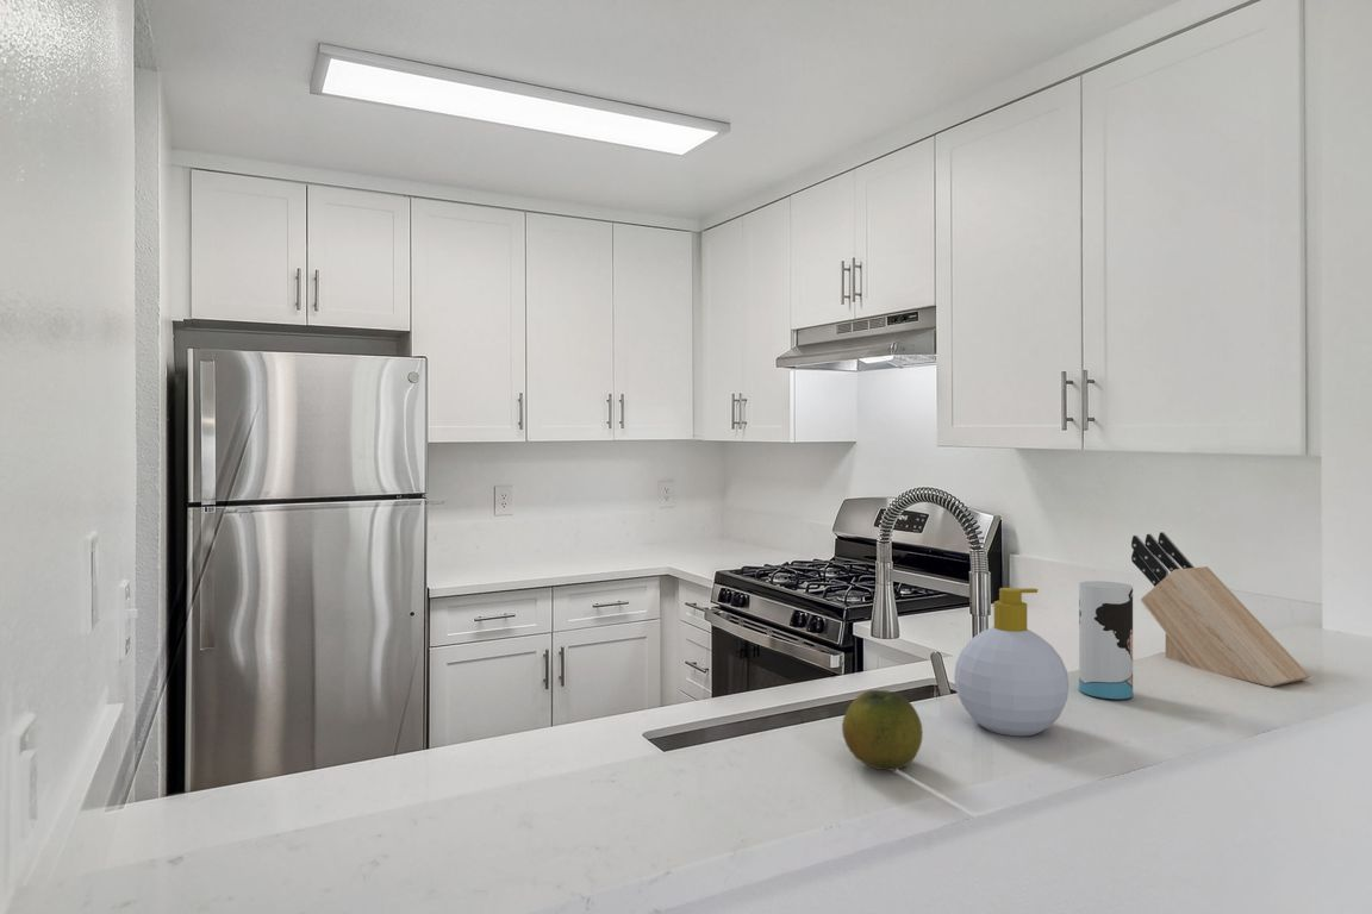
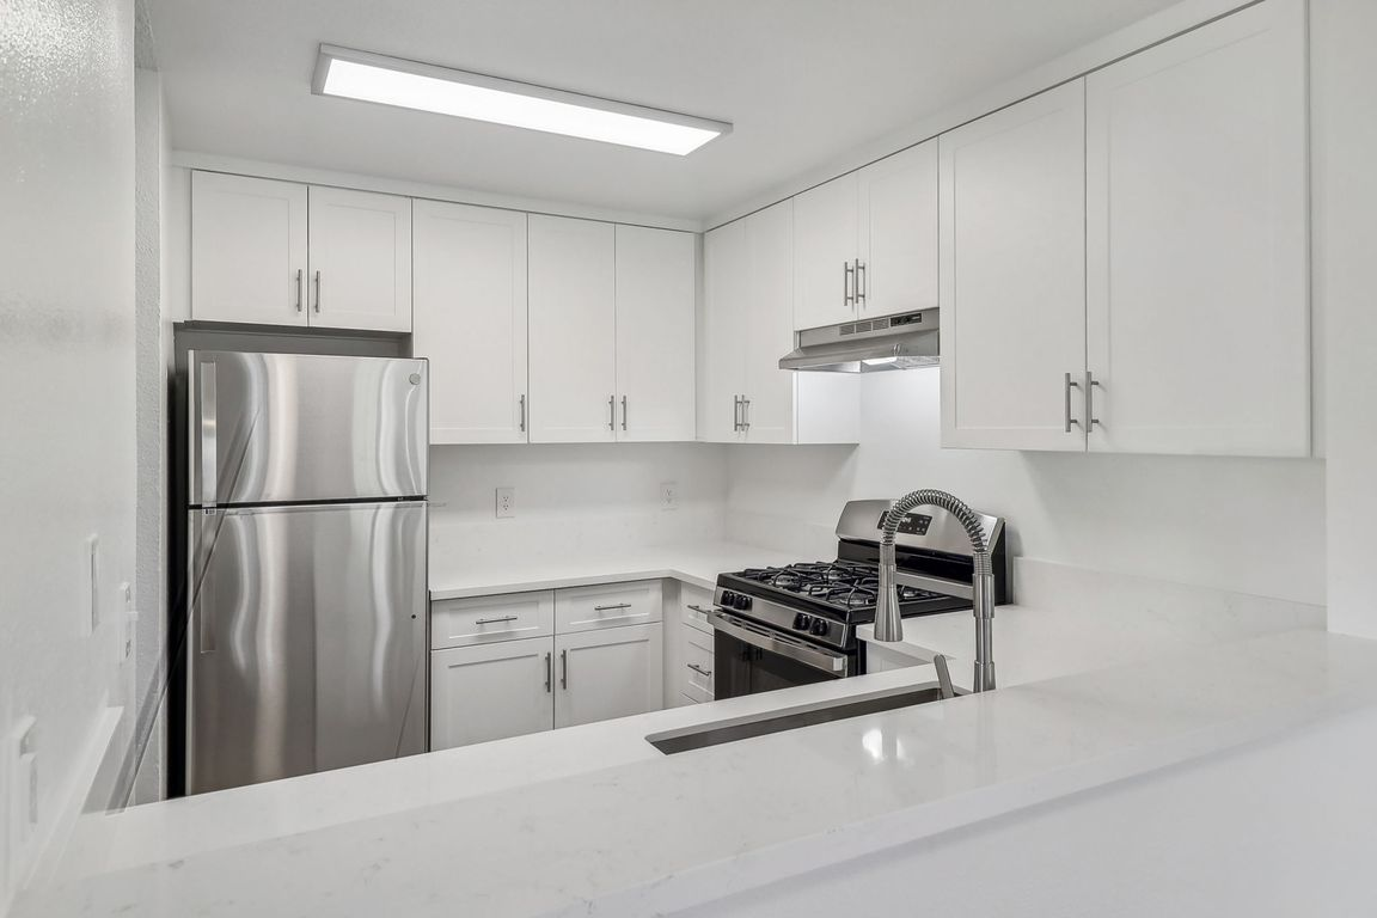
- knife block [1130,531,1311,688]
- cup [1078,580,1134,700]
- soap bottle [953,587,1071,738]
- fruit [841,689,924,771]
